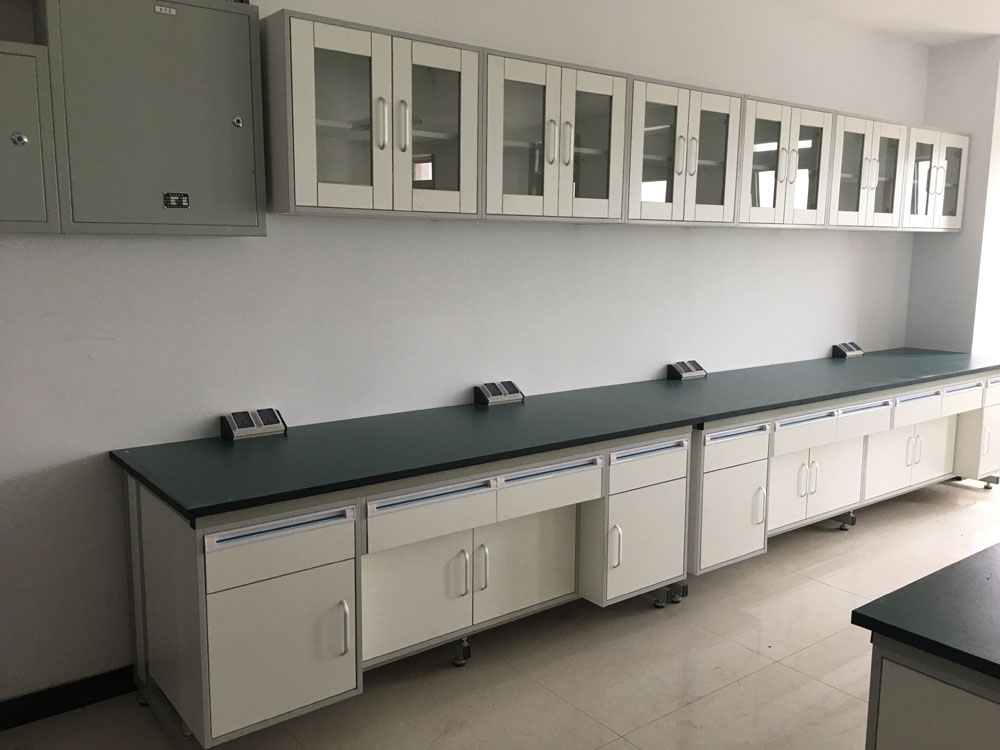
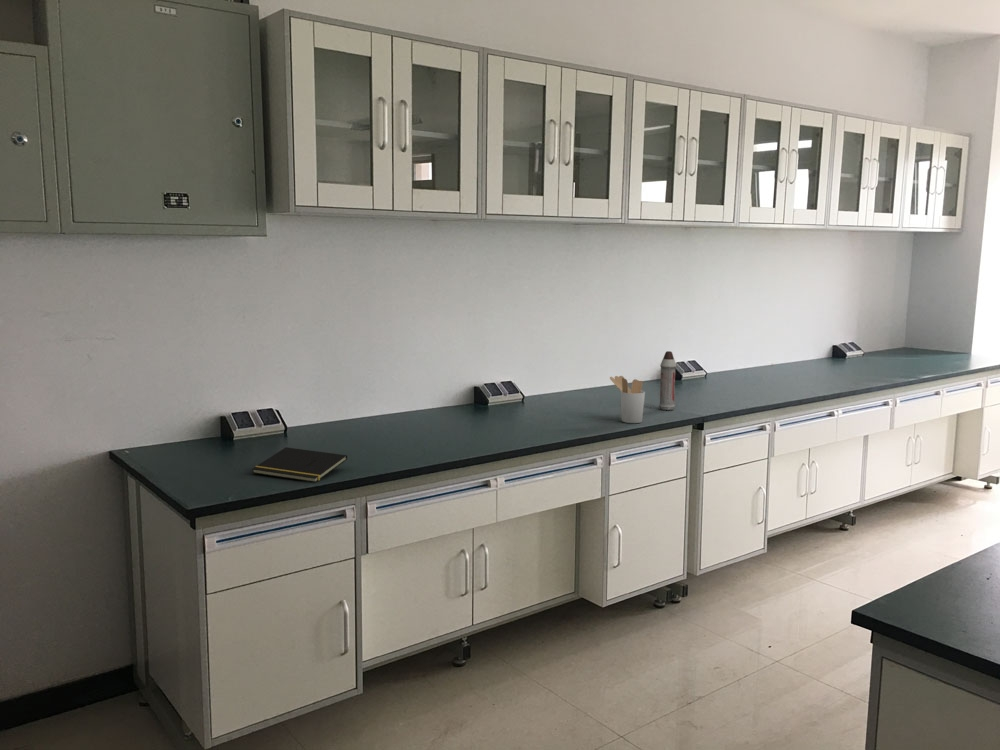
+ utensil holder [609,375,646,424]
+ spray bottle [658,350,677,411]
+ notepad [251,446,348,483]
